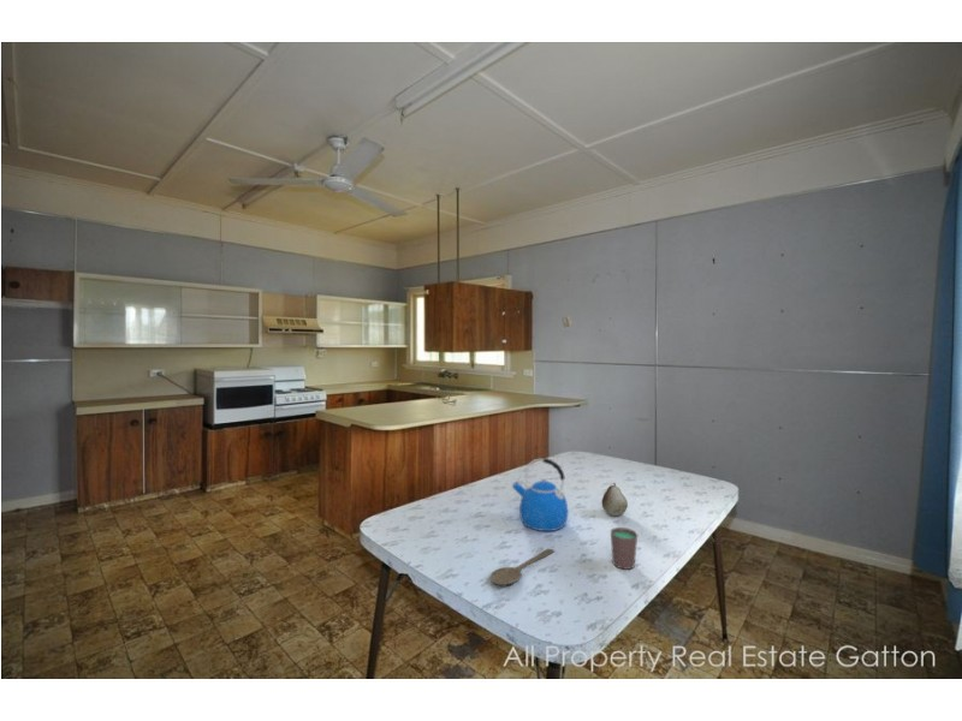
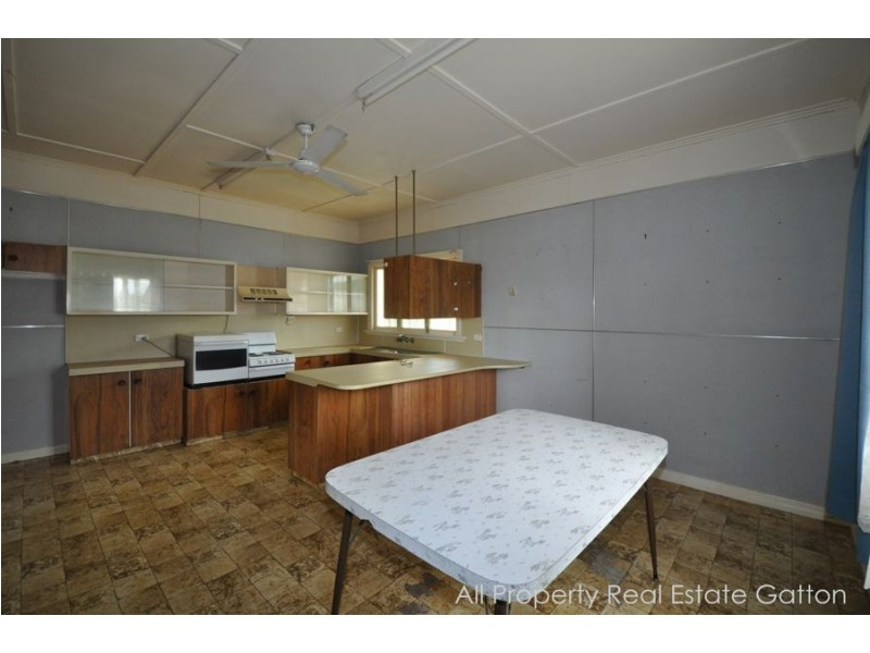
- fruit [600,482,629,517]
- cup [610,526,639,571]
- kettle [511,457,569,532]
- wooden spoon [488,548,554,586]
